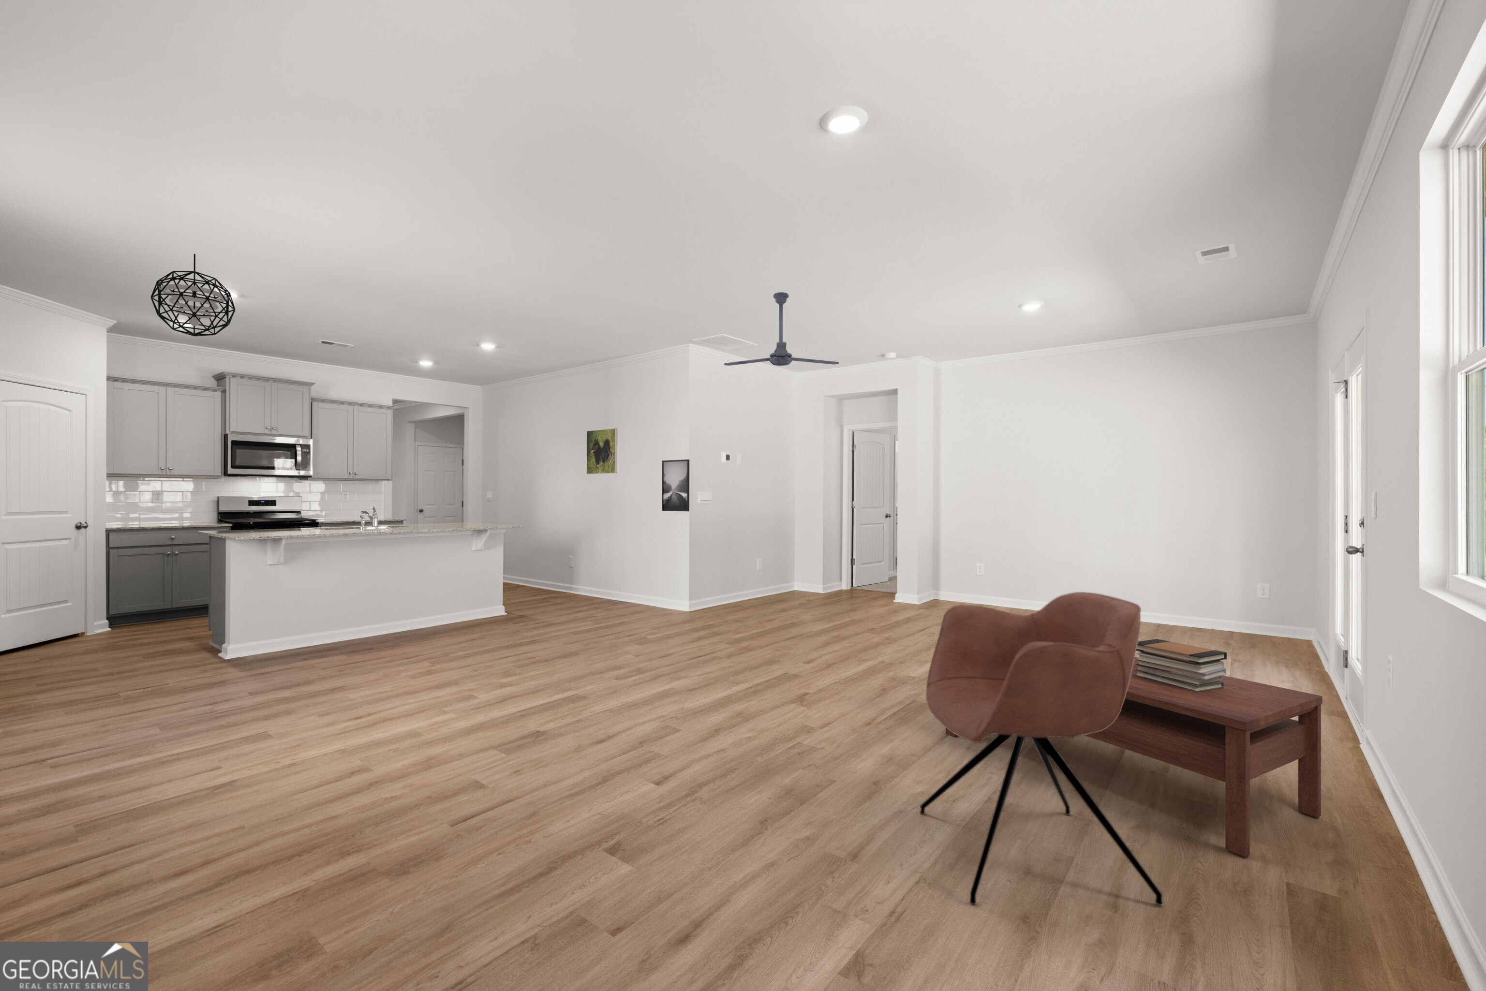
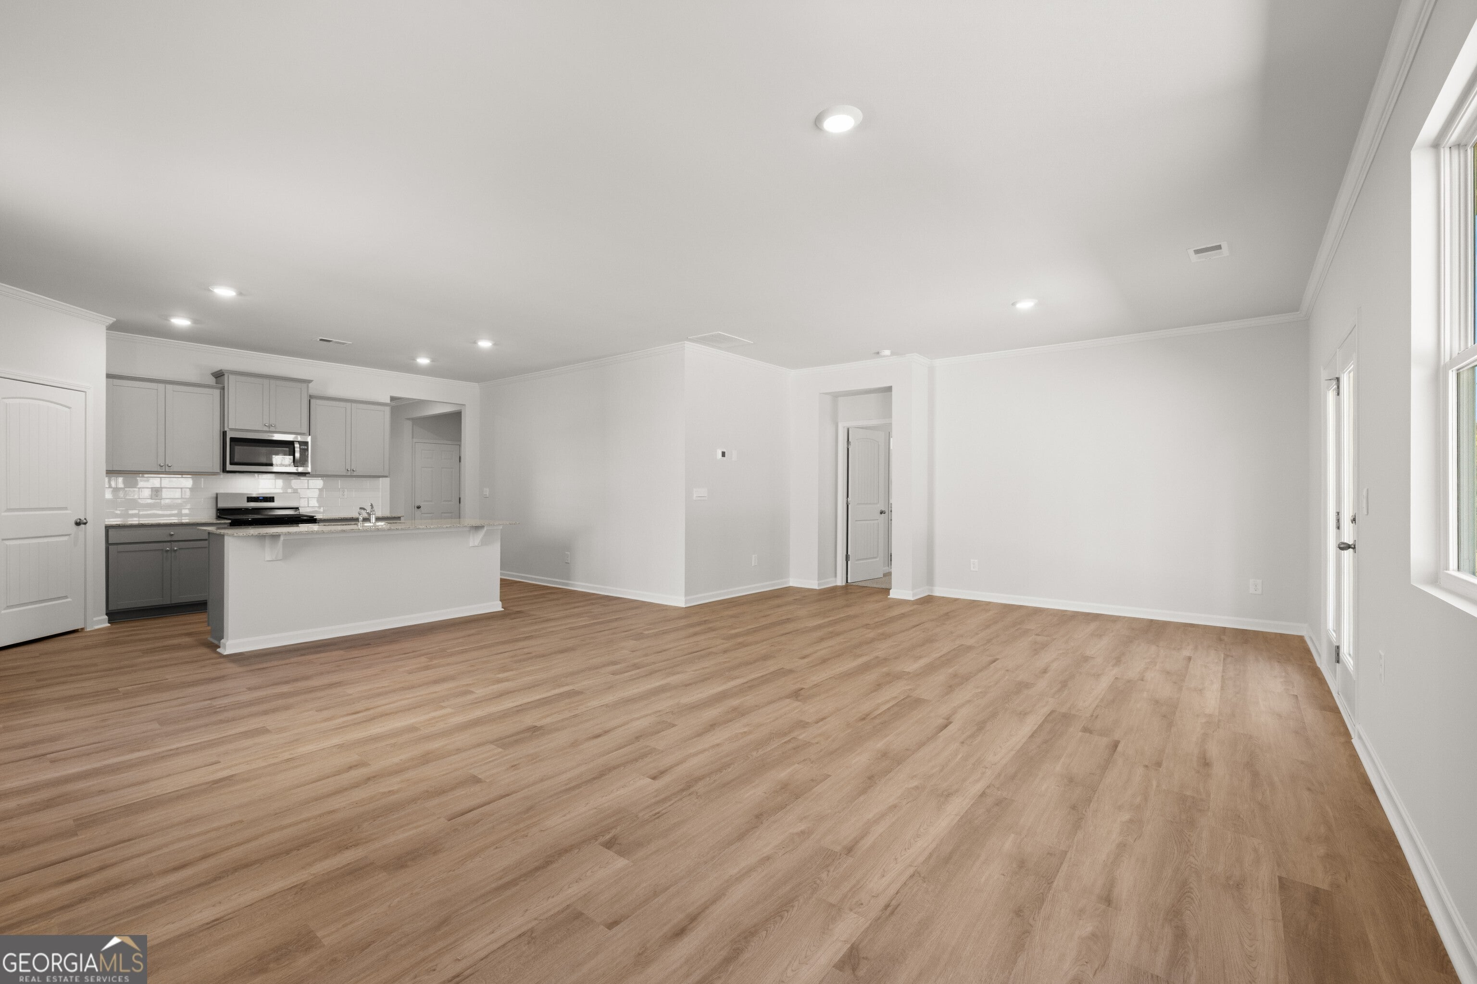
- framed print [661,459,690,512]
- coffee table [945,656,1323,857]
- book stack [1134,638,1227,692]
- armchair [920,592,1163,906]
- ceiling fan [724,292,840,366]
- pendant light [150,253,237,336]
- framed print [586,428,618,474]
